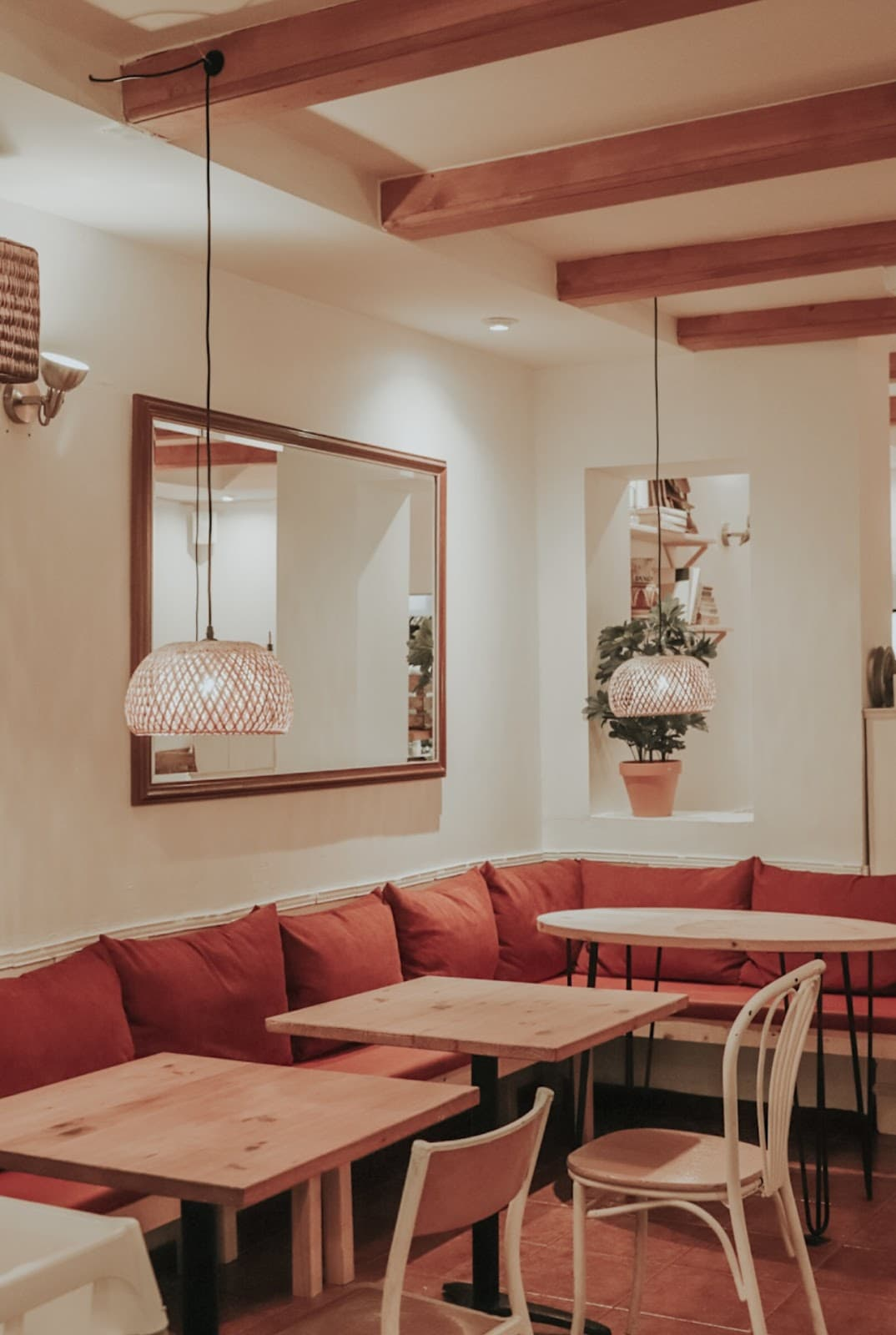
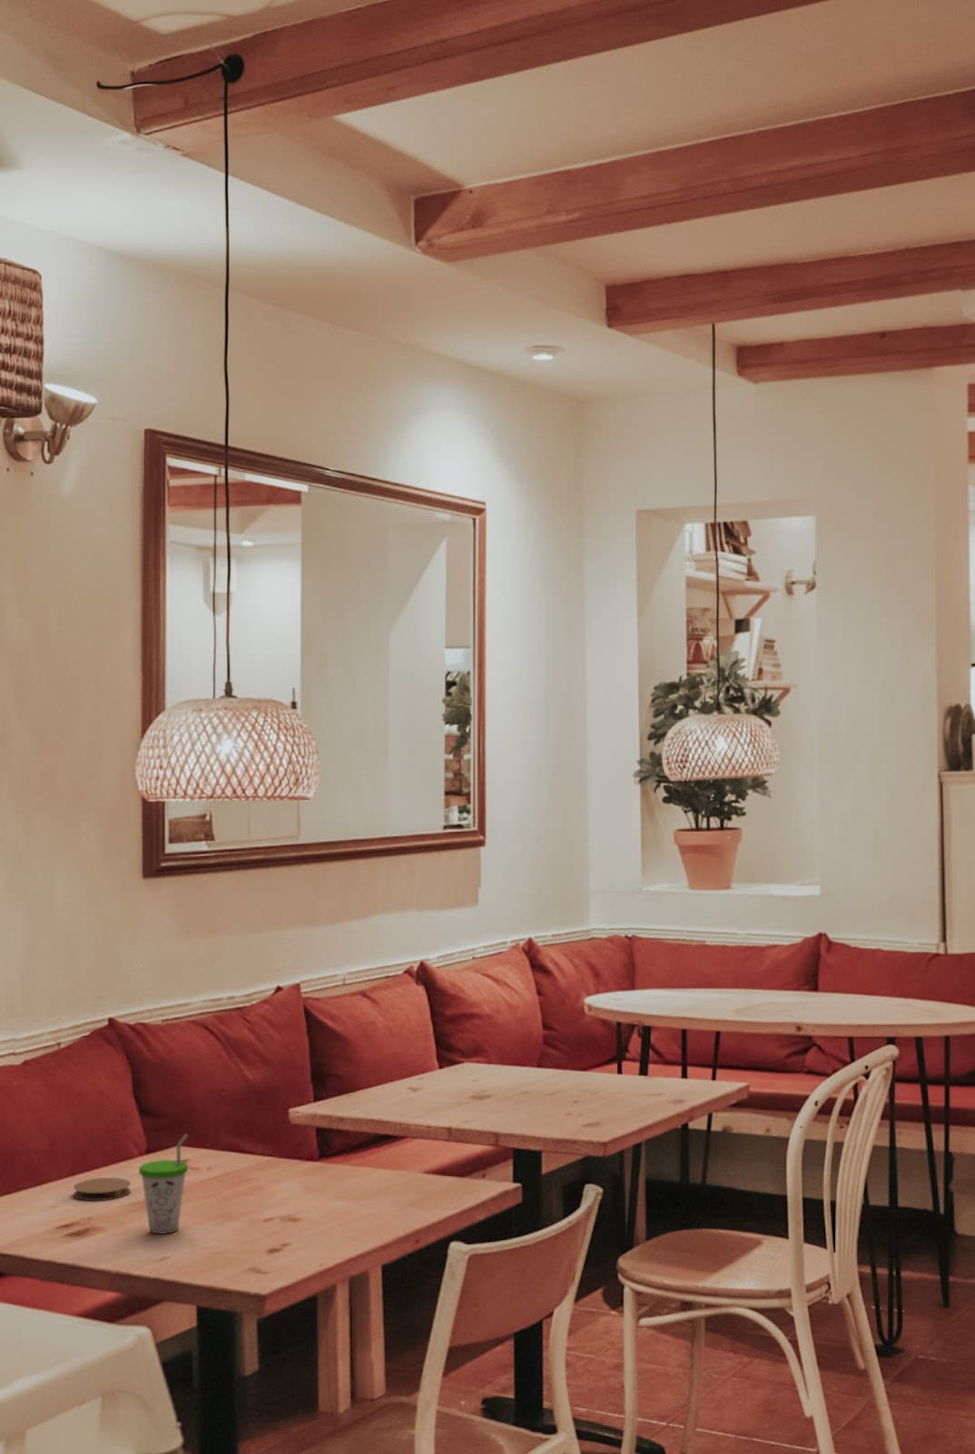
+ coaster [73,1177,132,1201]
+ cup [138,1133,189,1235]
